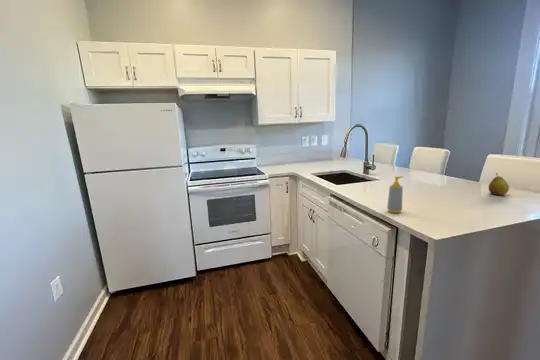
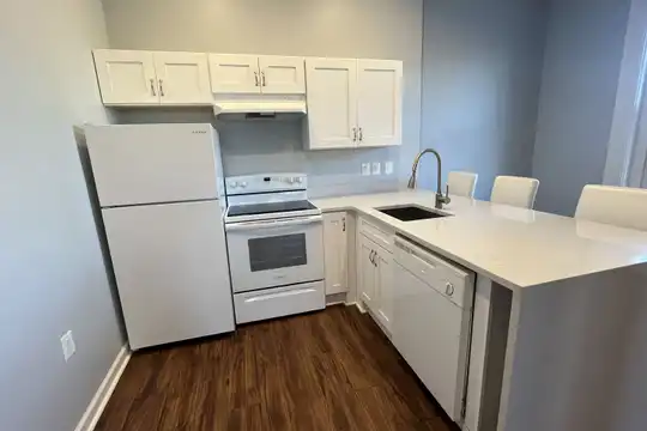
- soap bottle [386,175,405,214]
- fruit [488,172,510,196]
